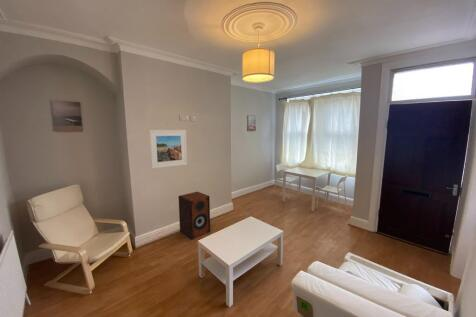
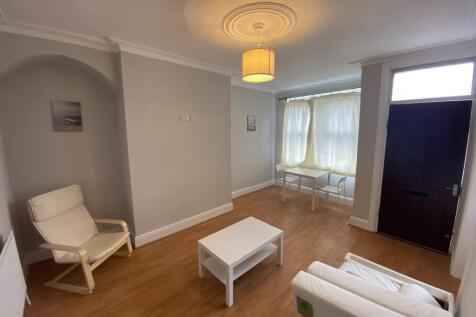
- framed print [148,129,188,170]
- speaker [178,191,211,240]
